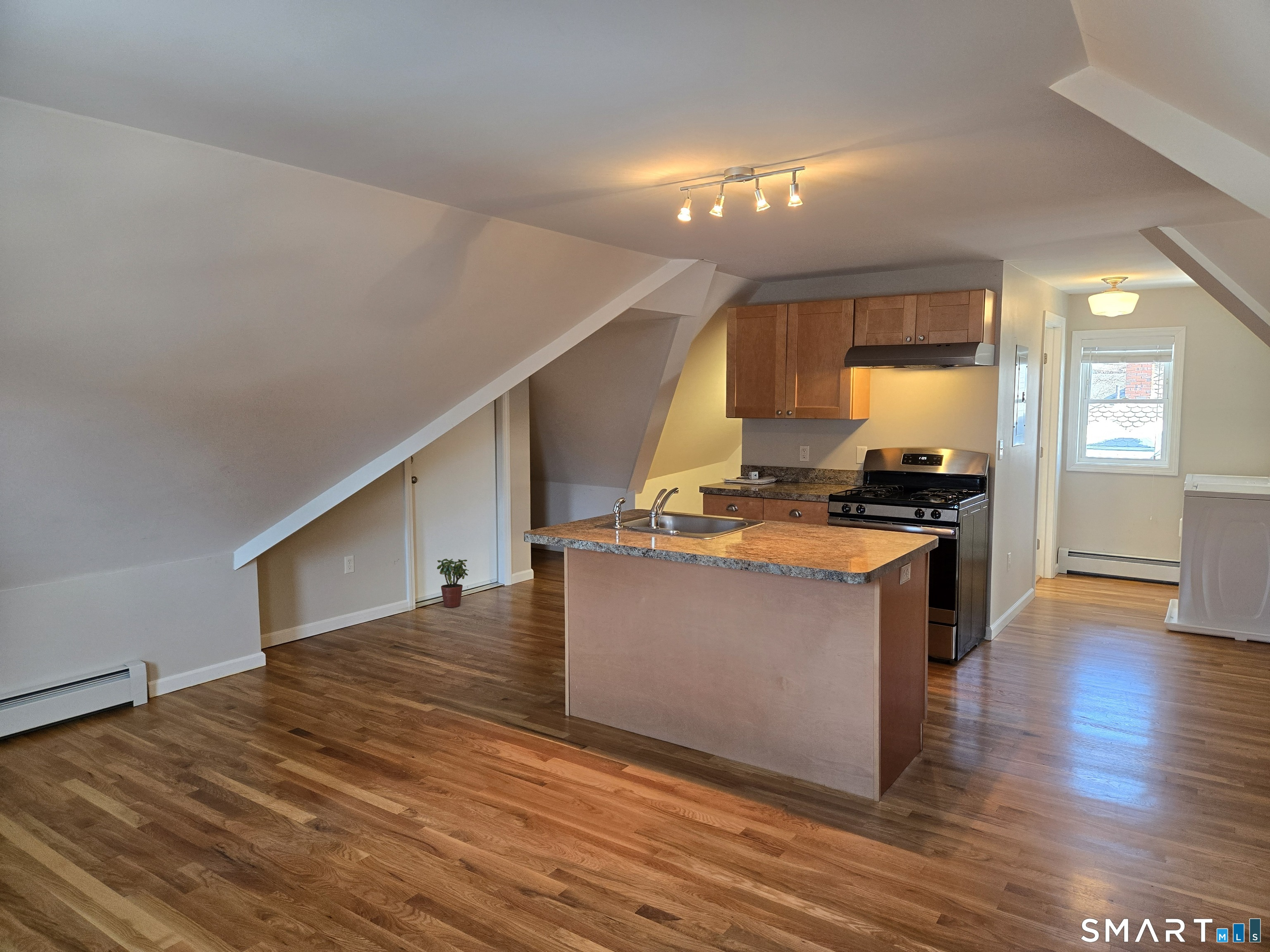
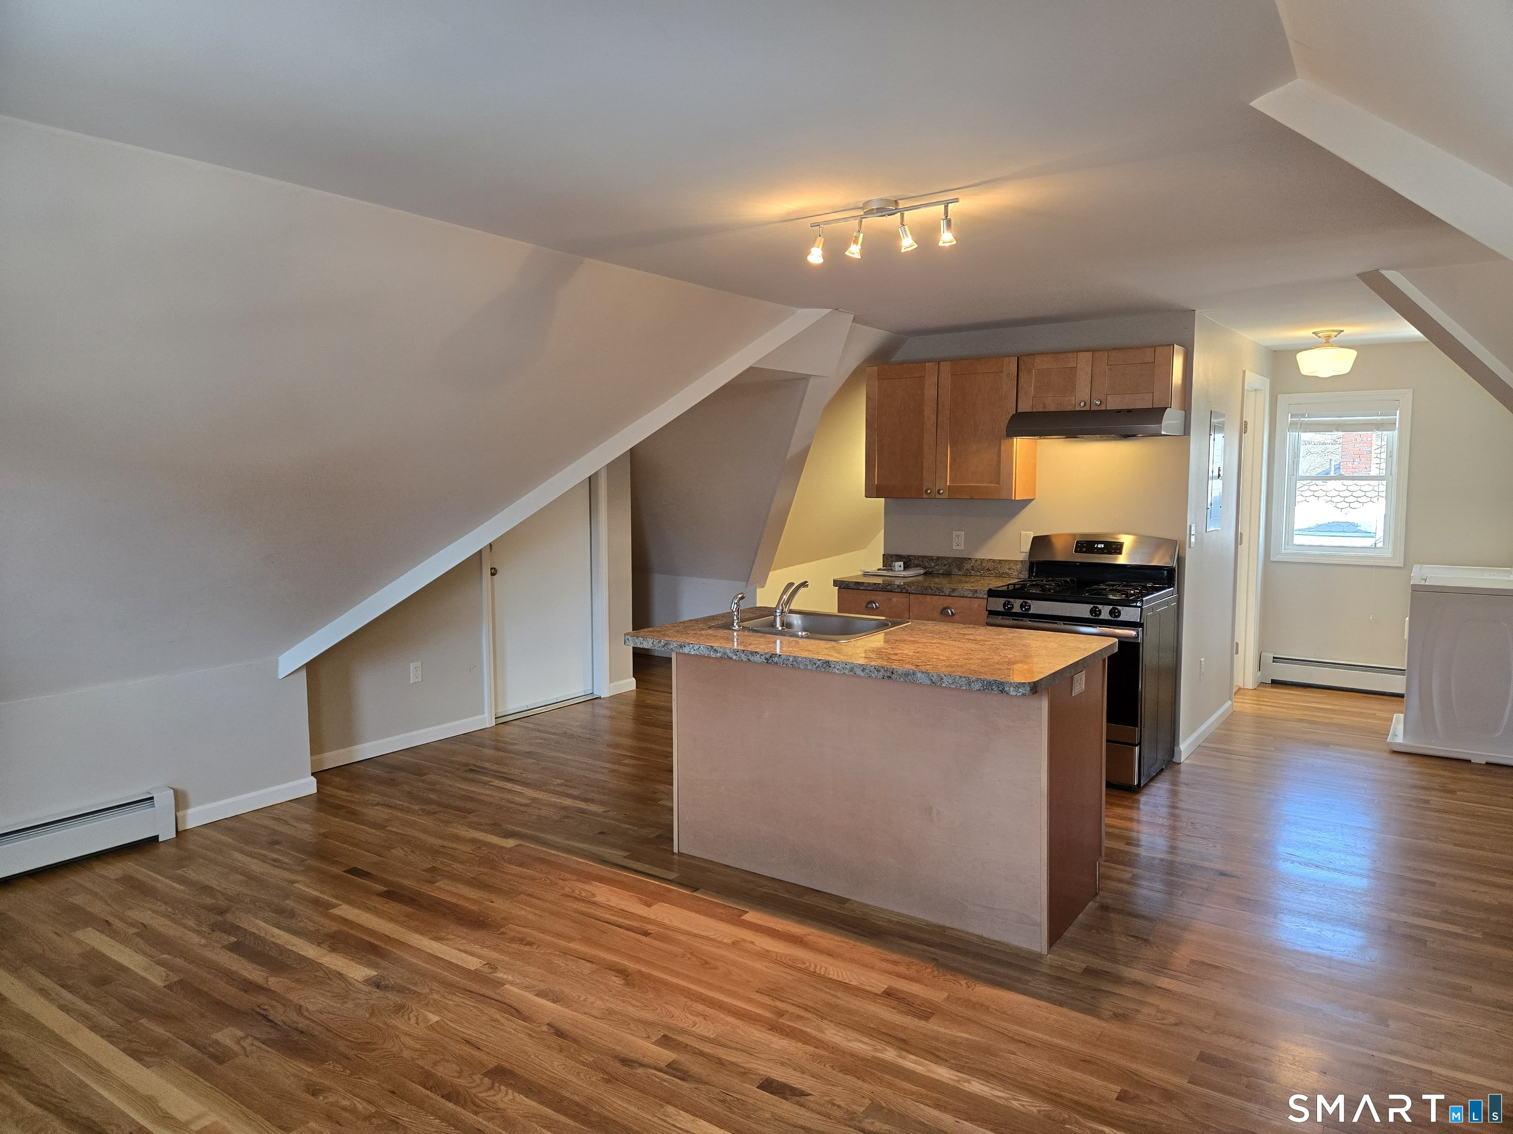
- potted plant [437,558,469,608]
